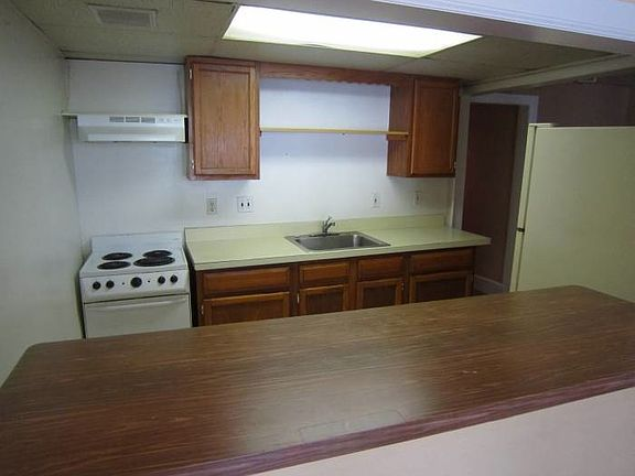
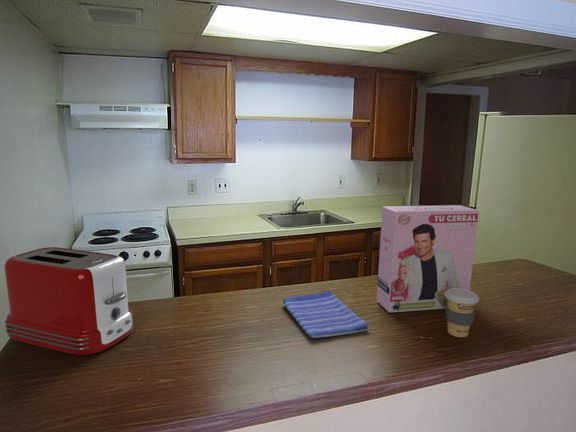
+ toaster [4,246,134,356]
+ cereal box [376,204,479,313]
+ coffee cup [444,288,480,338]
+ dish towel [282,290,370,339]
